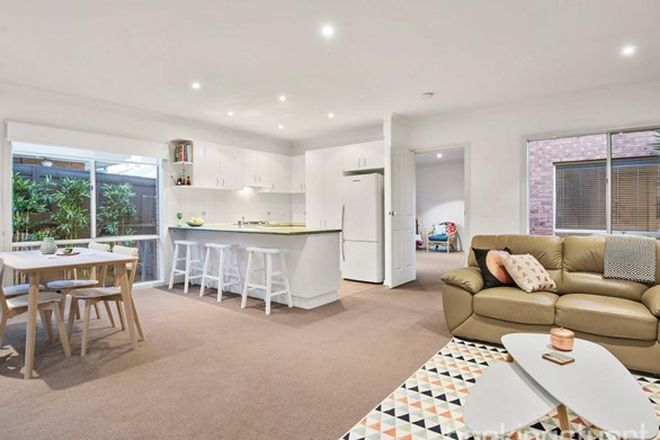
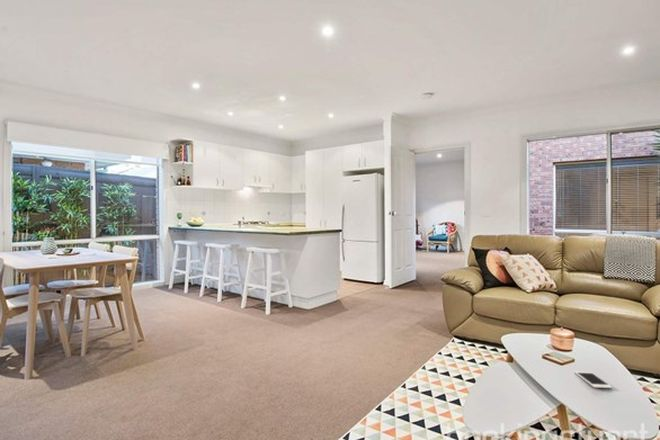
+ cell phone [574,370,613,389]
